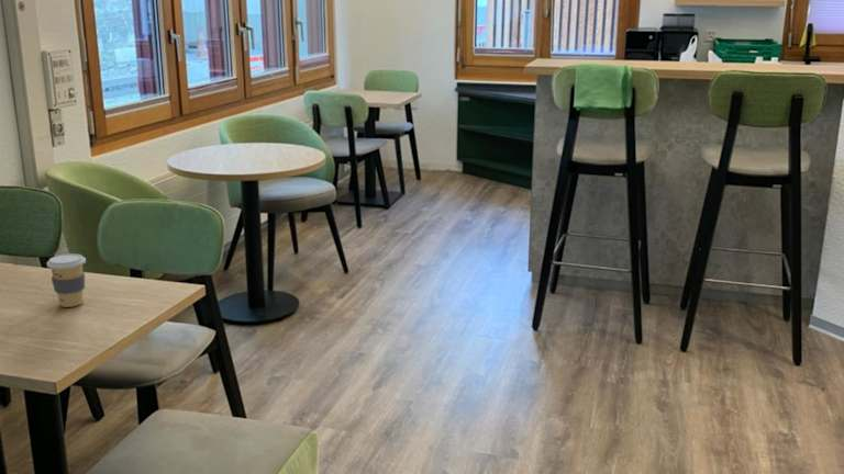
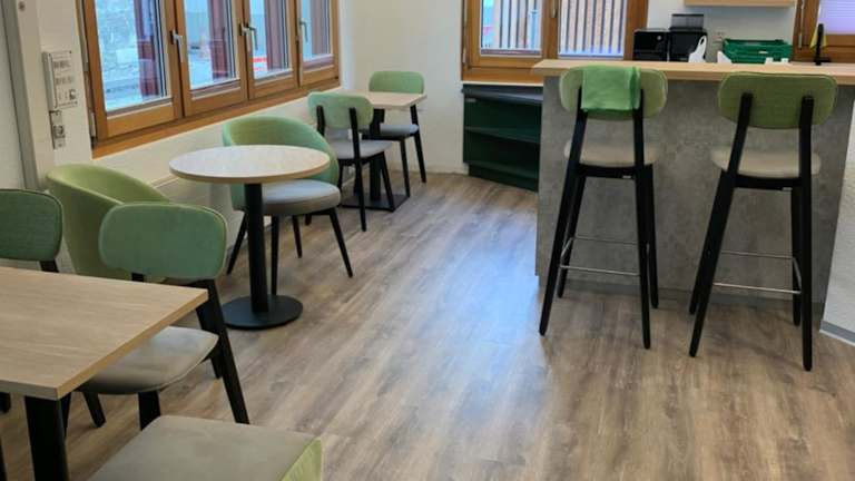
- coffee cup [46,252,87,308]
